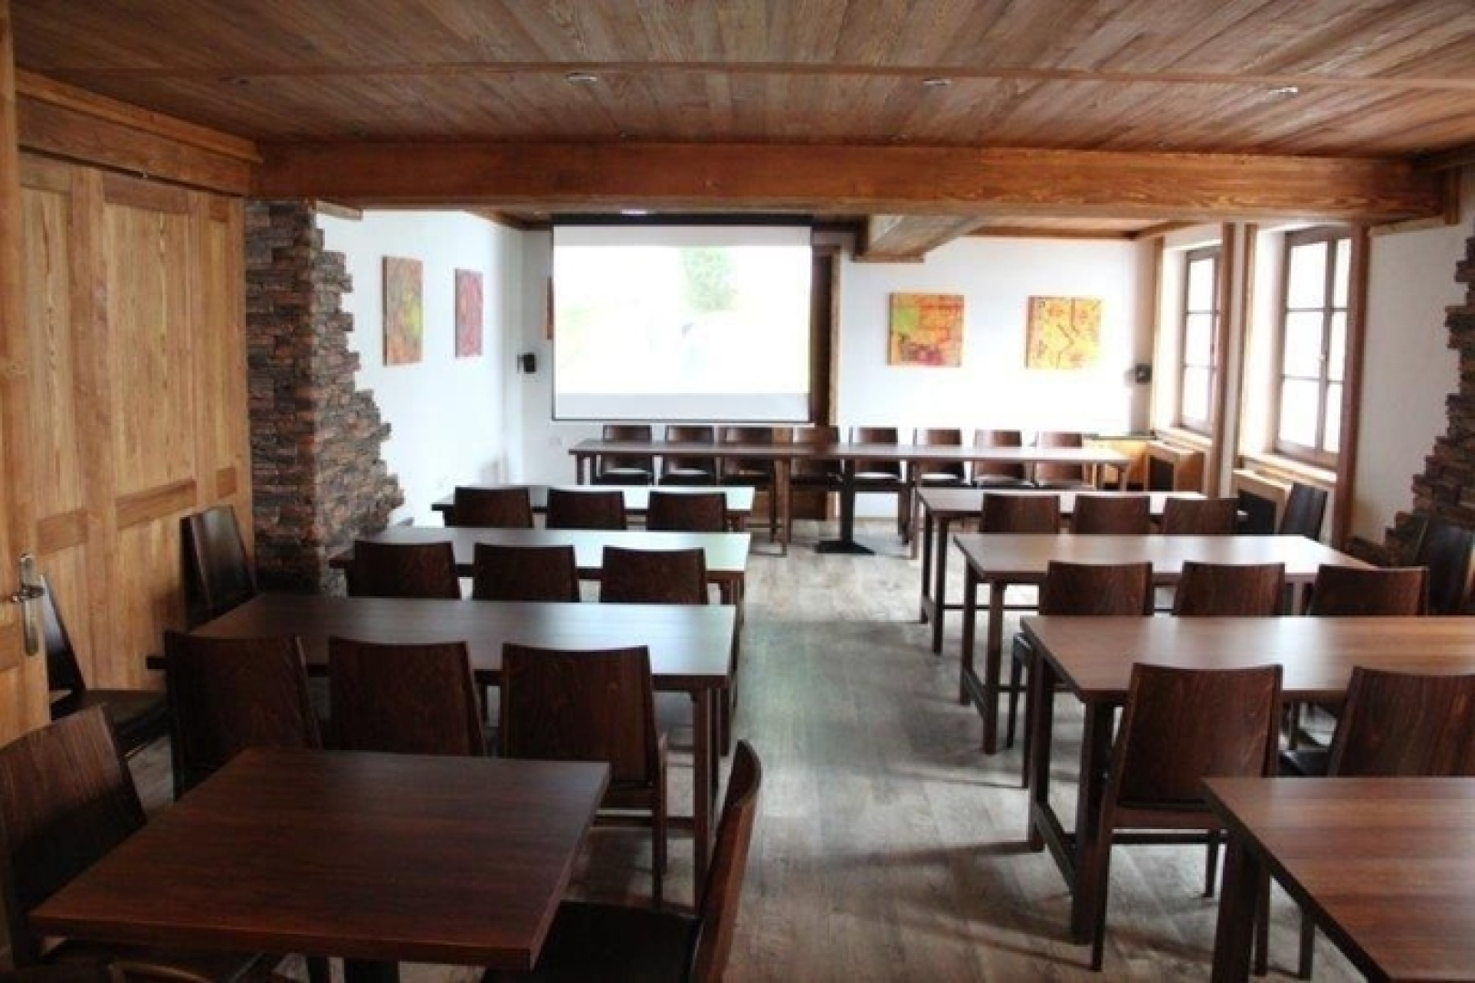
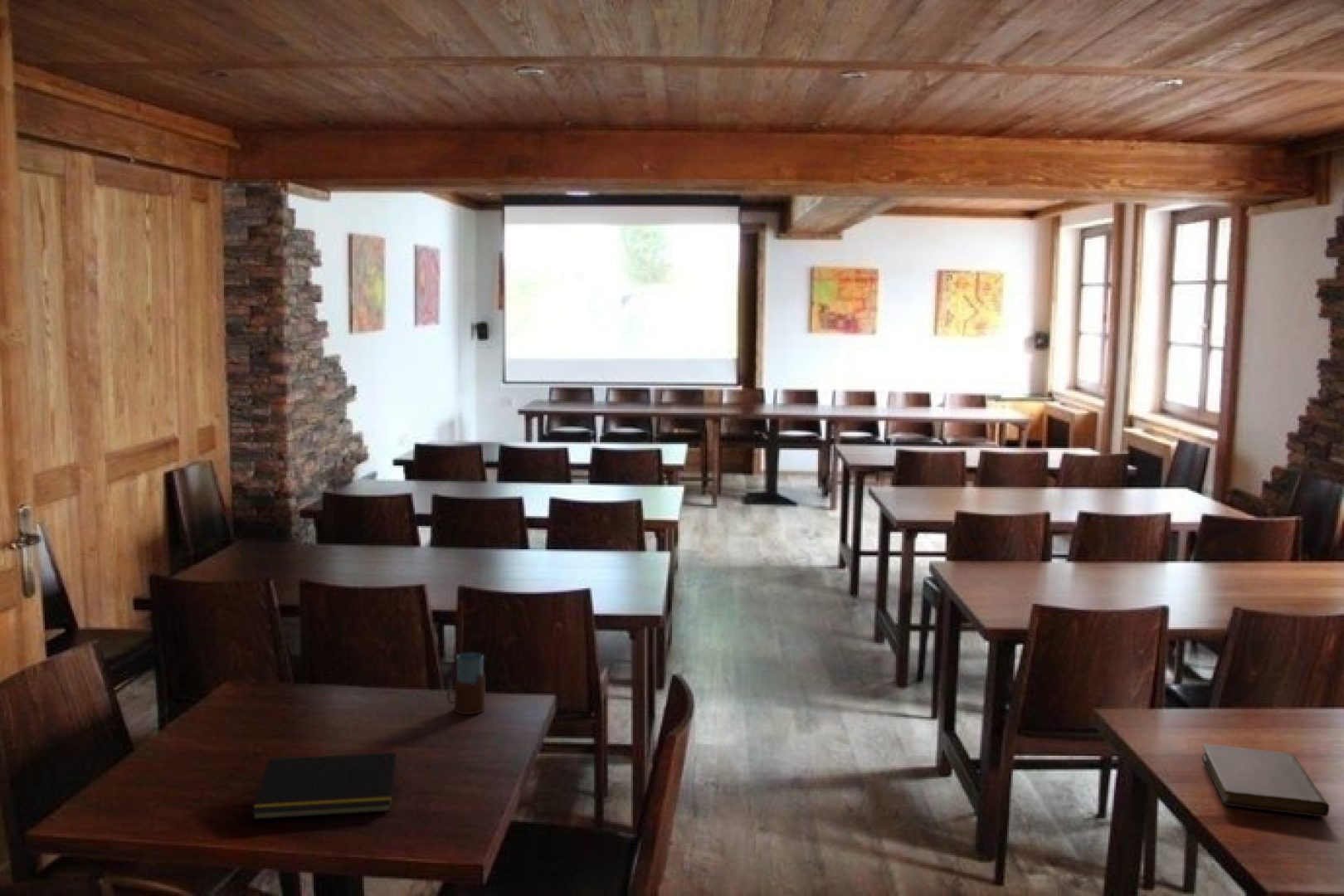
+ notepad [251,752,397,821]
+ notebook [1201,743,1330,817]
+ drinking glass [446,651,486,715]
